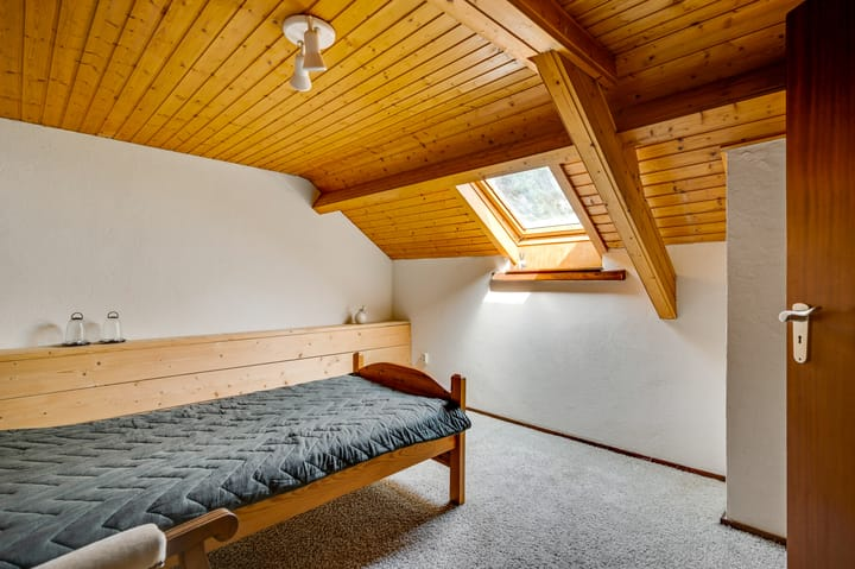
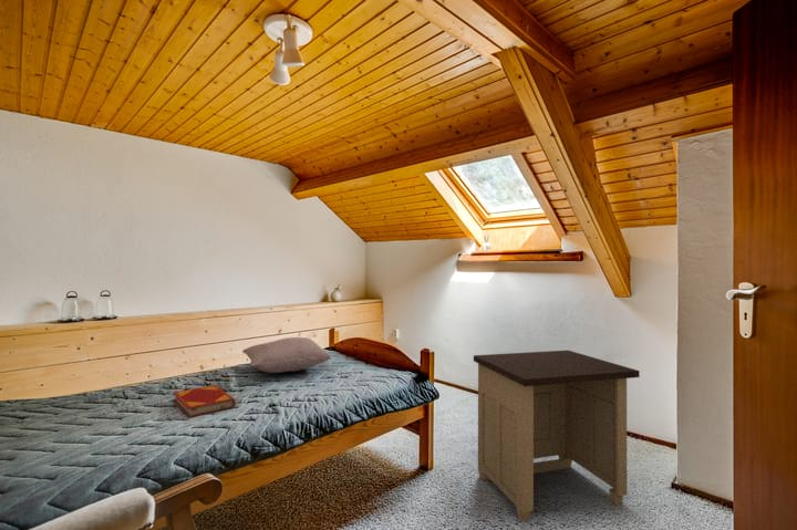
+ hardback book [172,384,236,418]
+ pillow [241,336,332,374]
+ nightstand [473,350,641,523]
